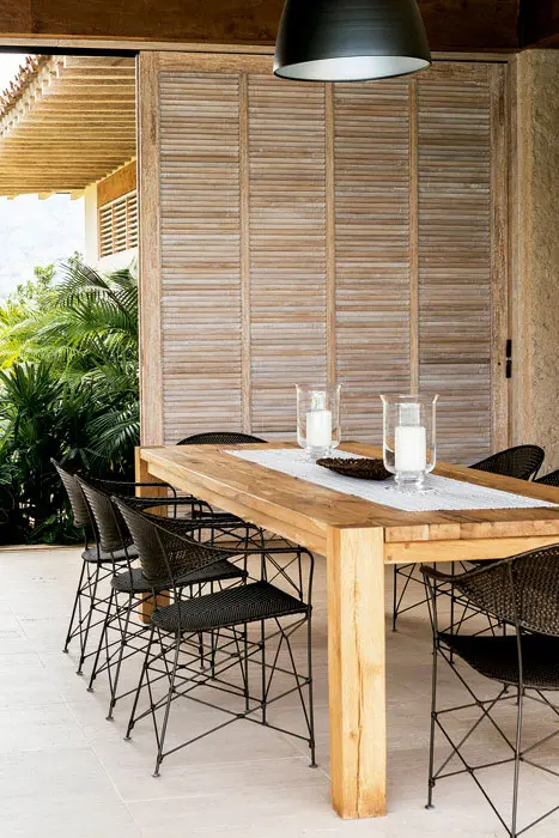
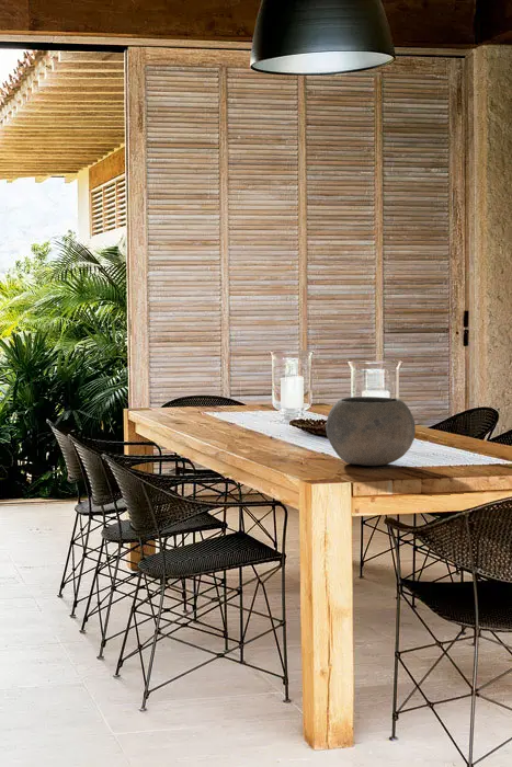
+ bowl [325,396,417,467]
